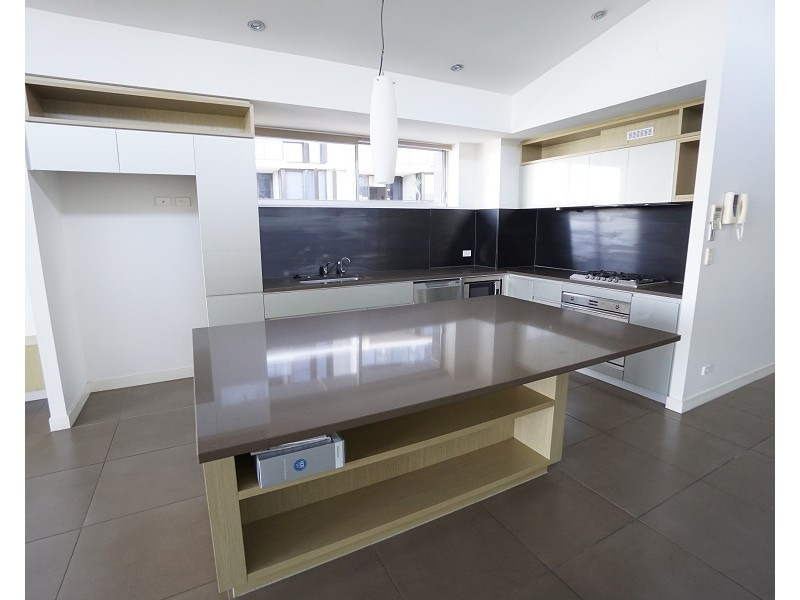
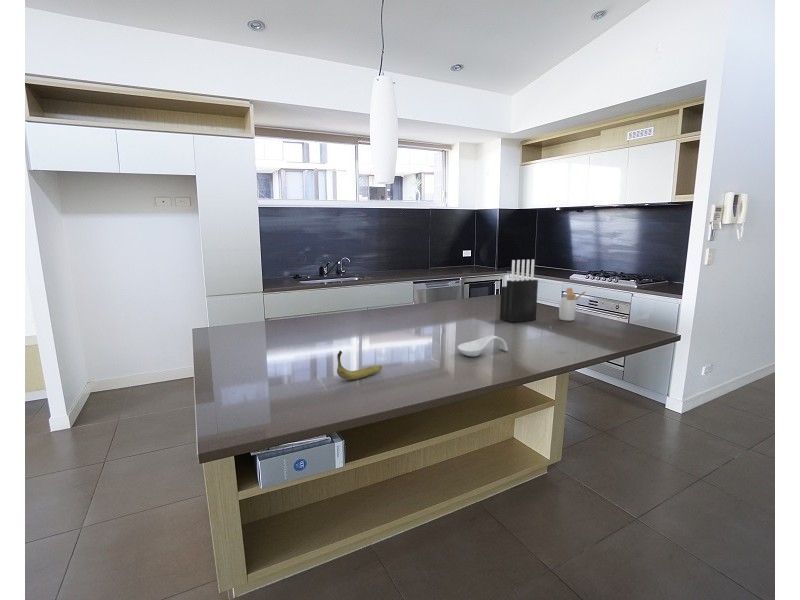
+ banana [336,350,383,381]
+ utensil holder [558,287,588,322]
+ knife block [499,259,539,323]
+ spoon rest [457,335,509,357]
